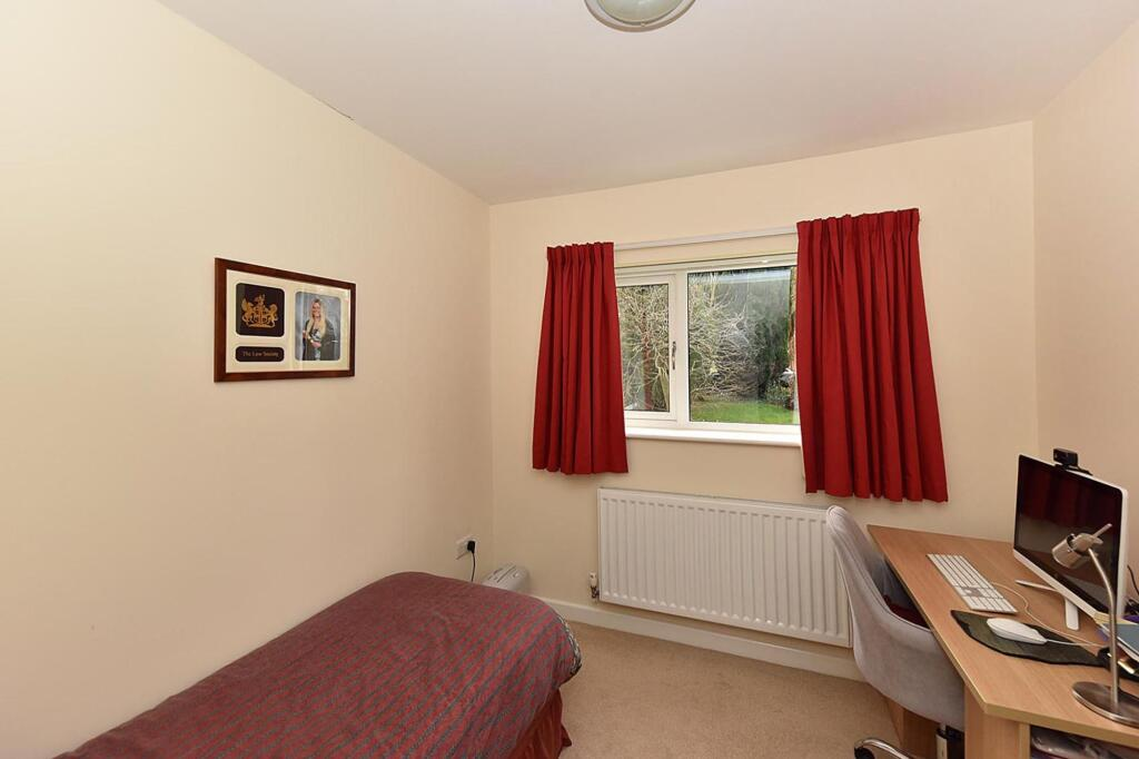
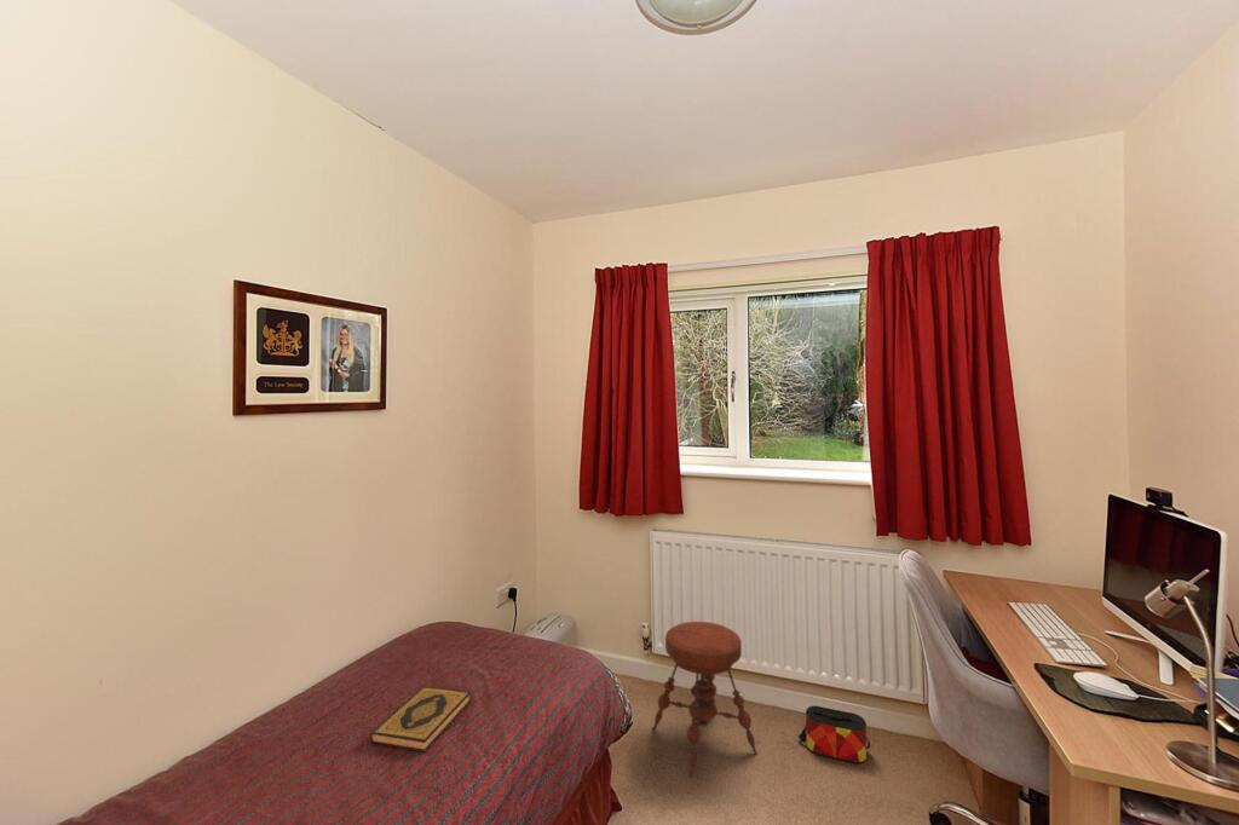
+ hardback book [369,686,472,754]
+ bag [797,705,871,765]
+ stool [651,621,759,779]
